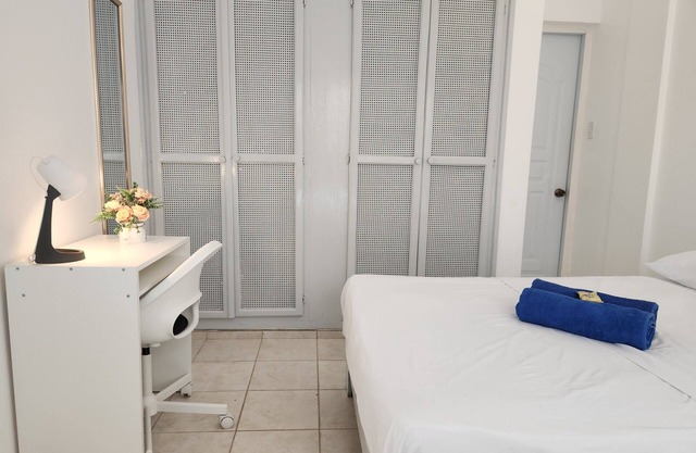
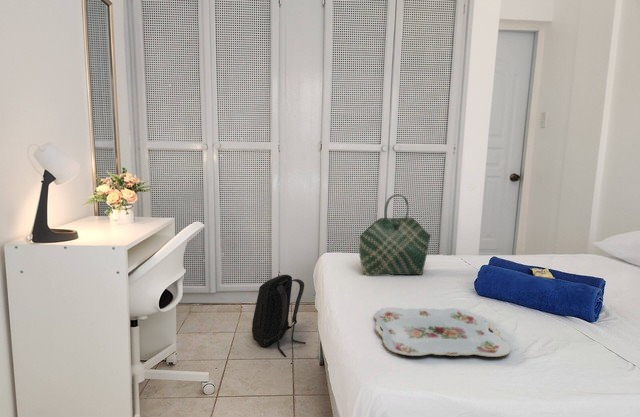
+ backpack [251,274,306,358]
+ serving tray [373,306,511,358]
+ tote bag [358,194,432,277]
